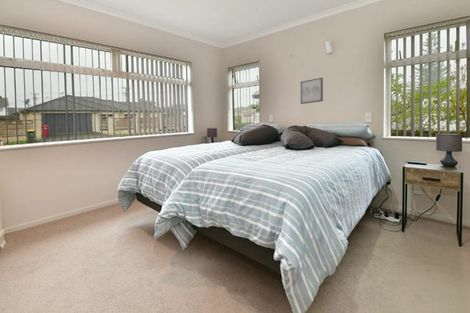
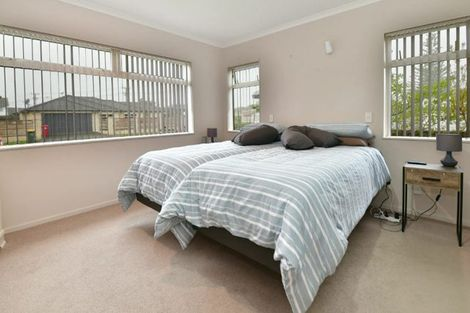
- wall art [300,77,324,105]
